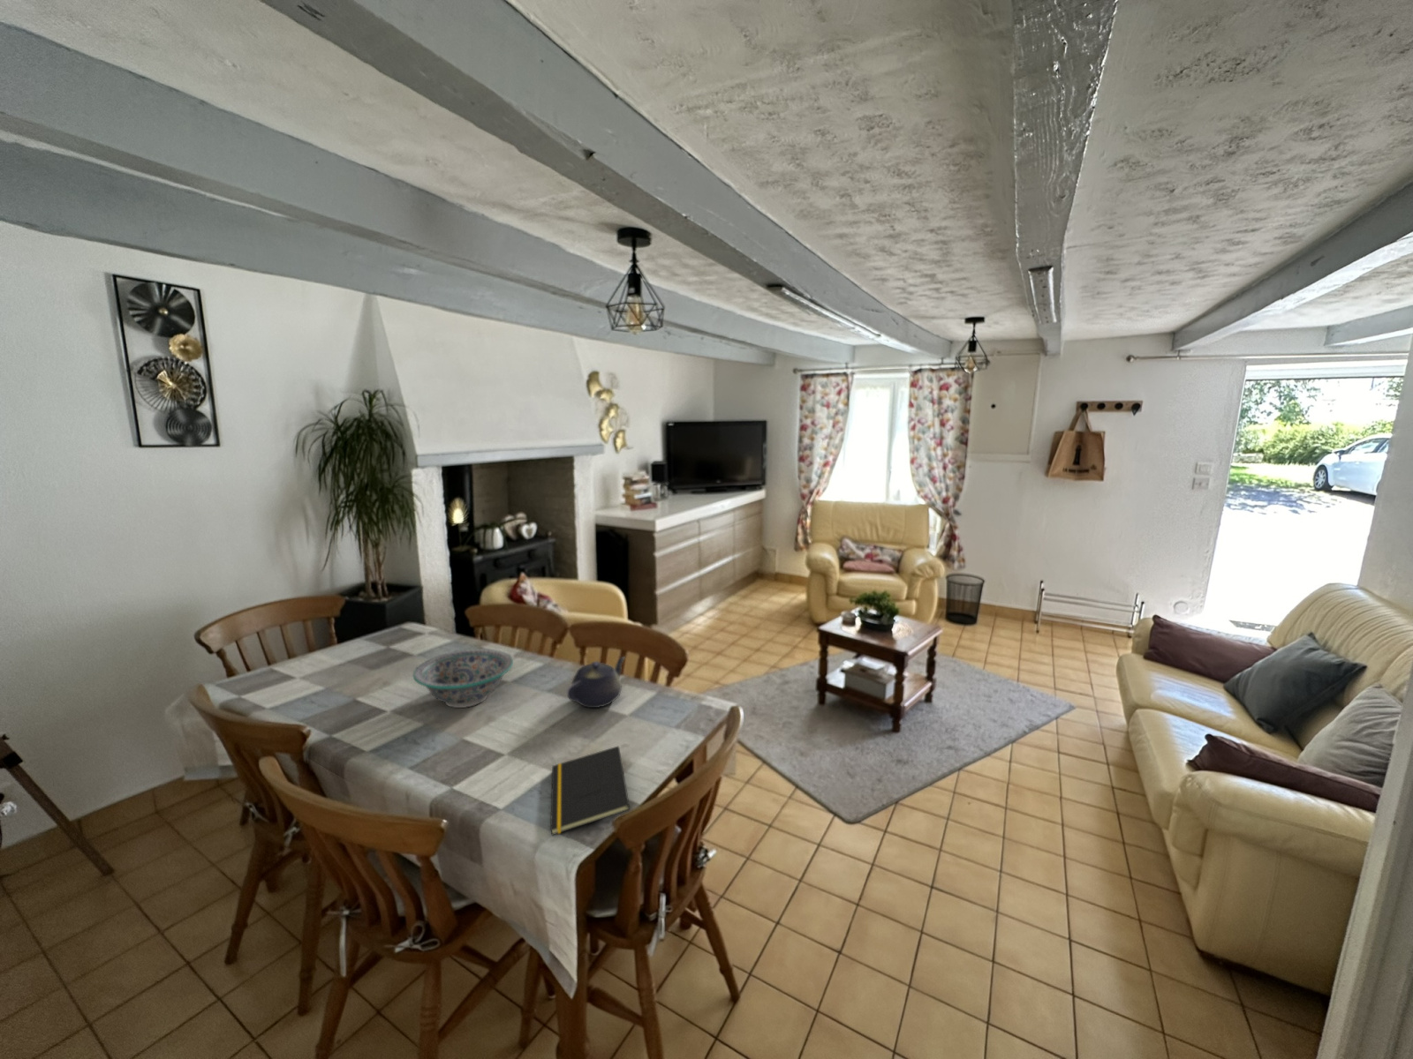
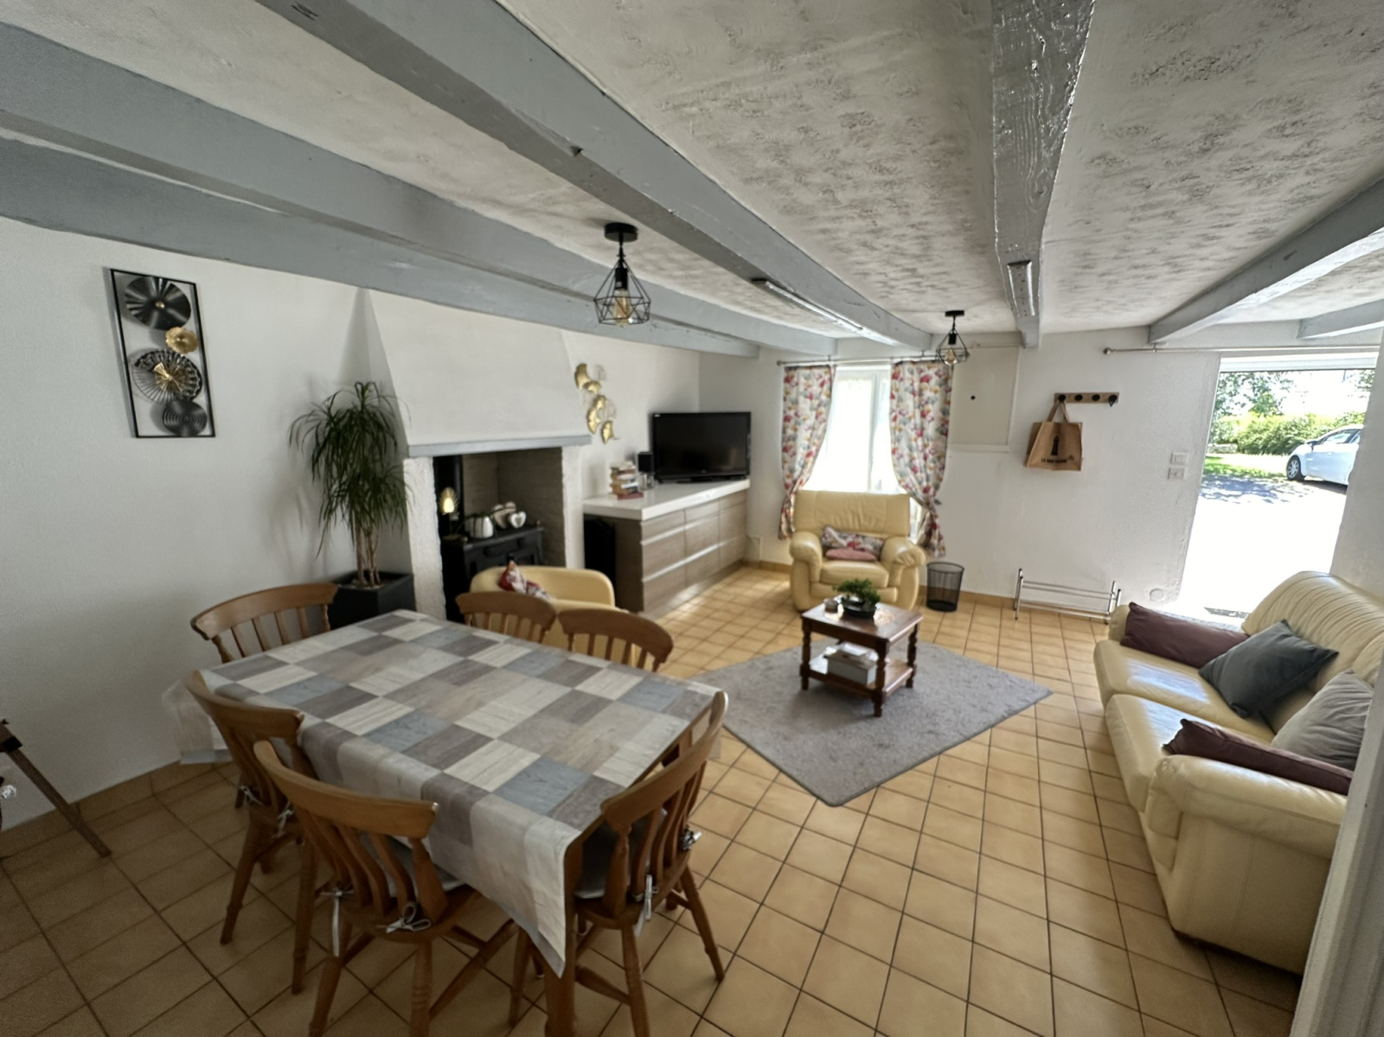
- teapot [565,655,626,709]
- decorative bowl [413,647,514,709]
- notepad [550,745,631,835]
